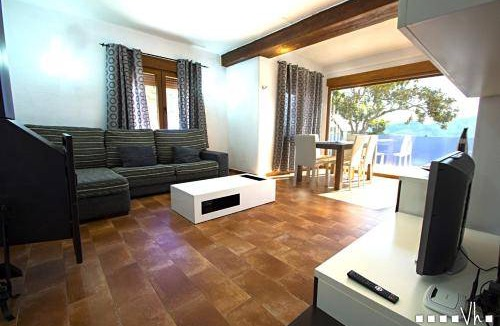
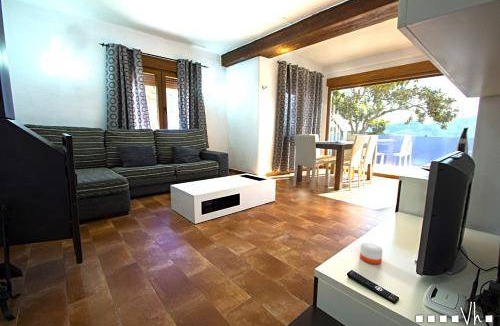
+ candle [359,241,384,265]
